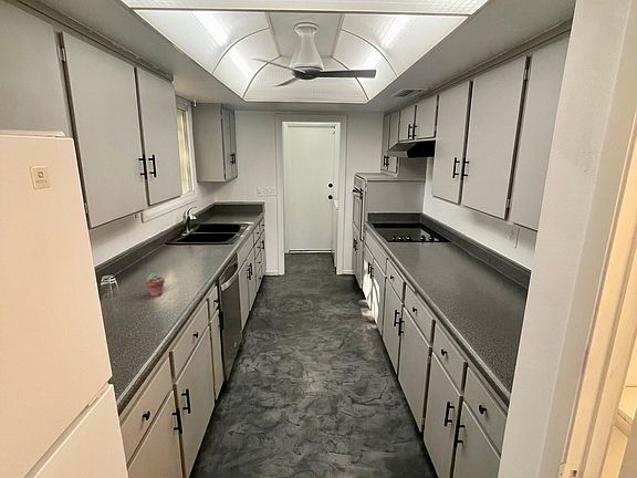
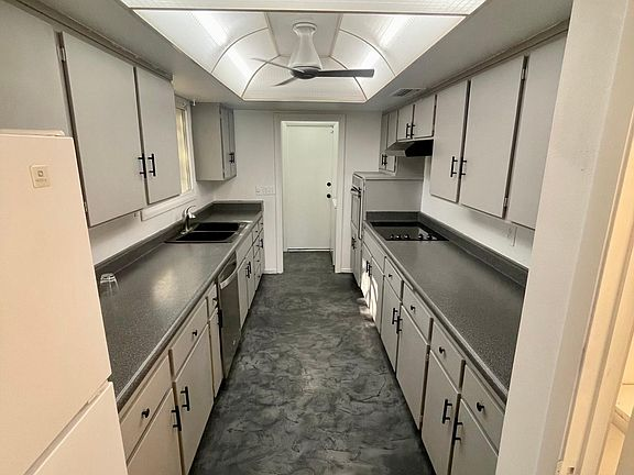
- potted succulent [145,272,166,298]
